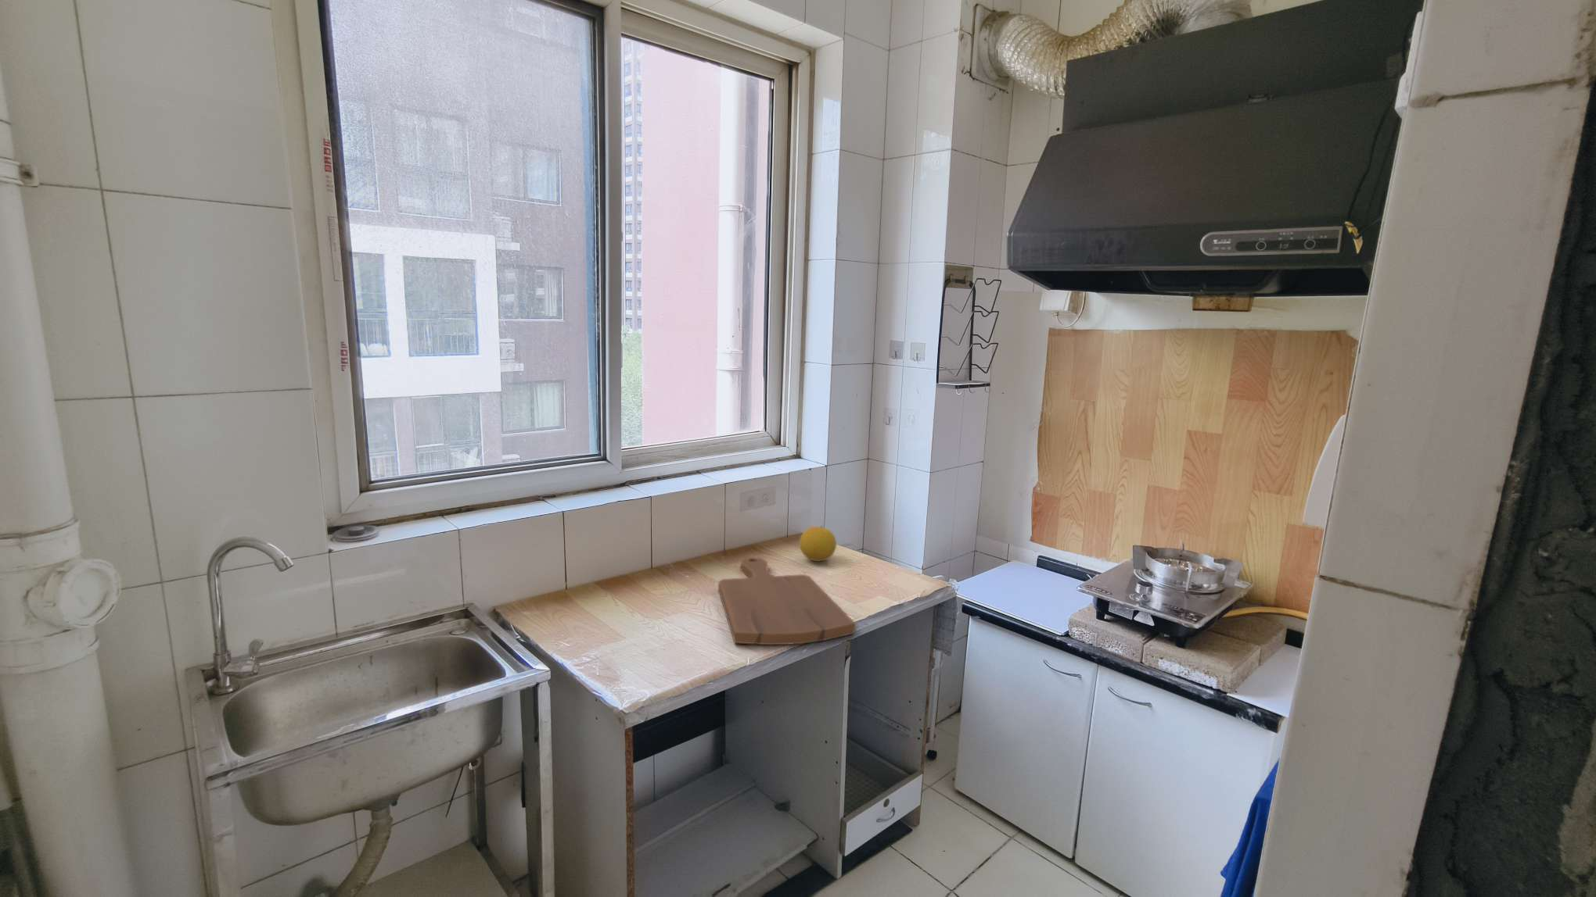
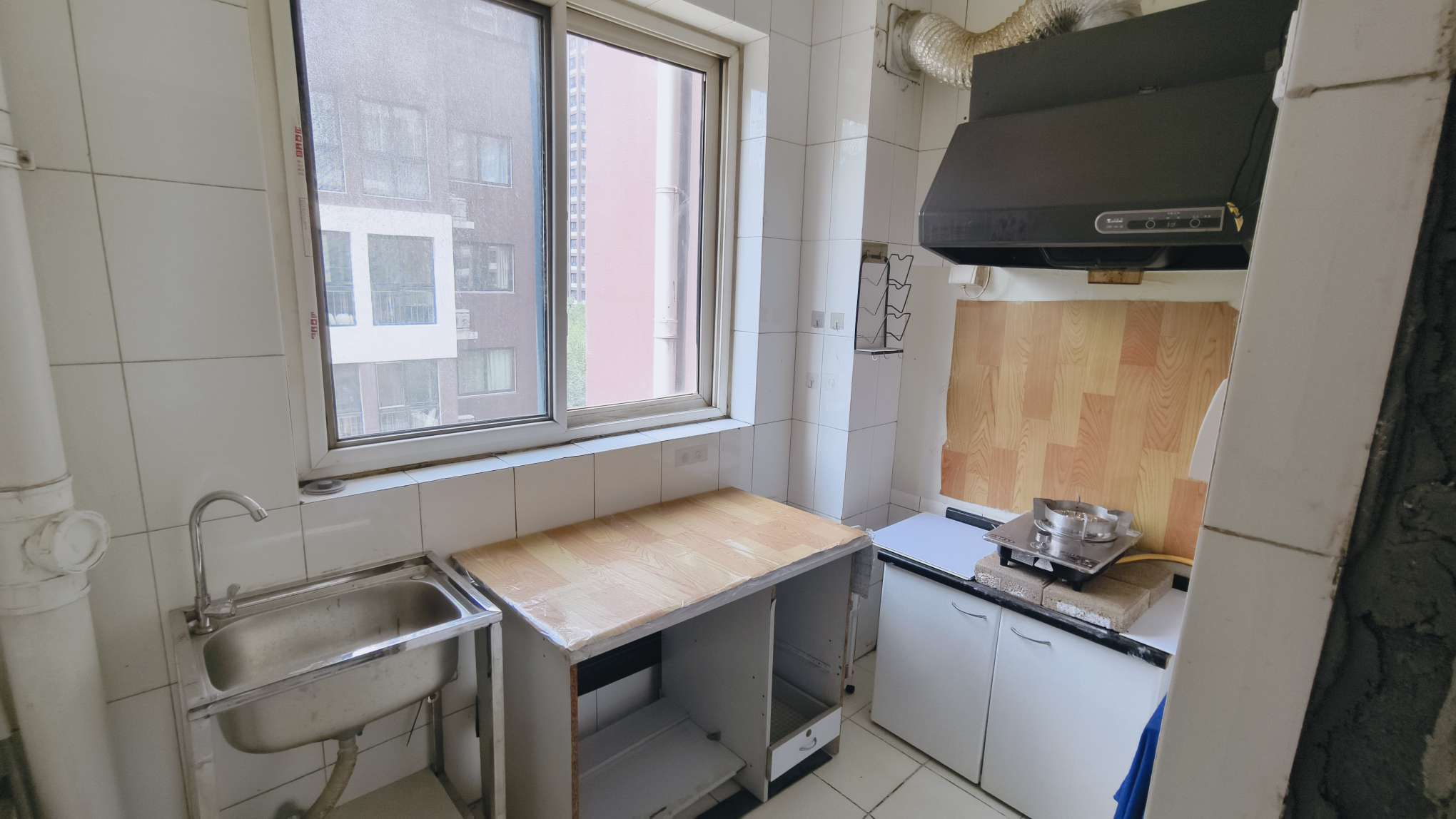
- cutting board [717,556,856,645]
- fruit [799,525,837,563]
